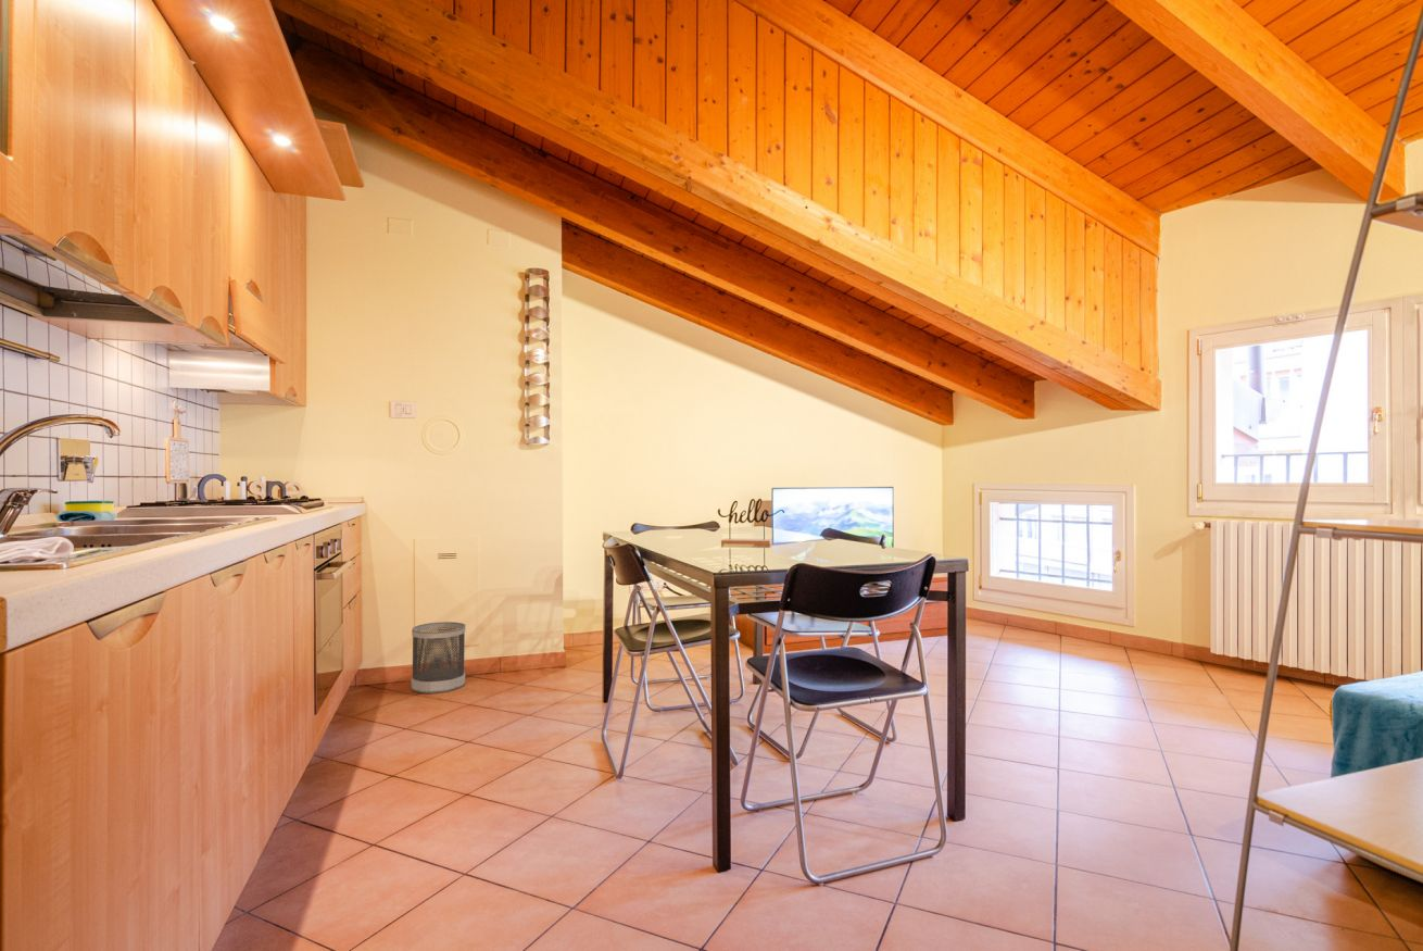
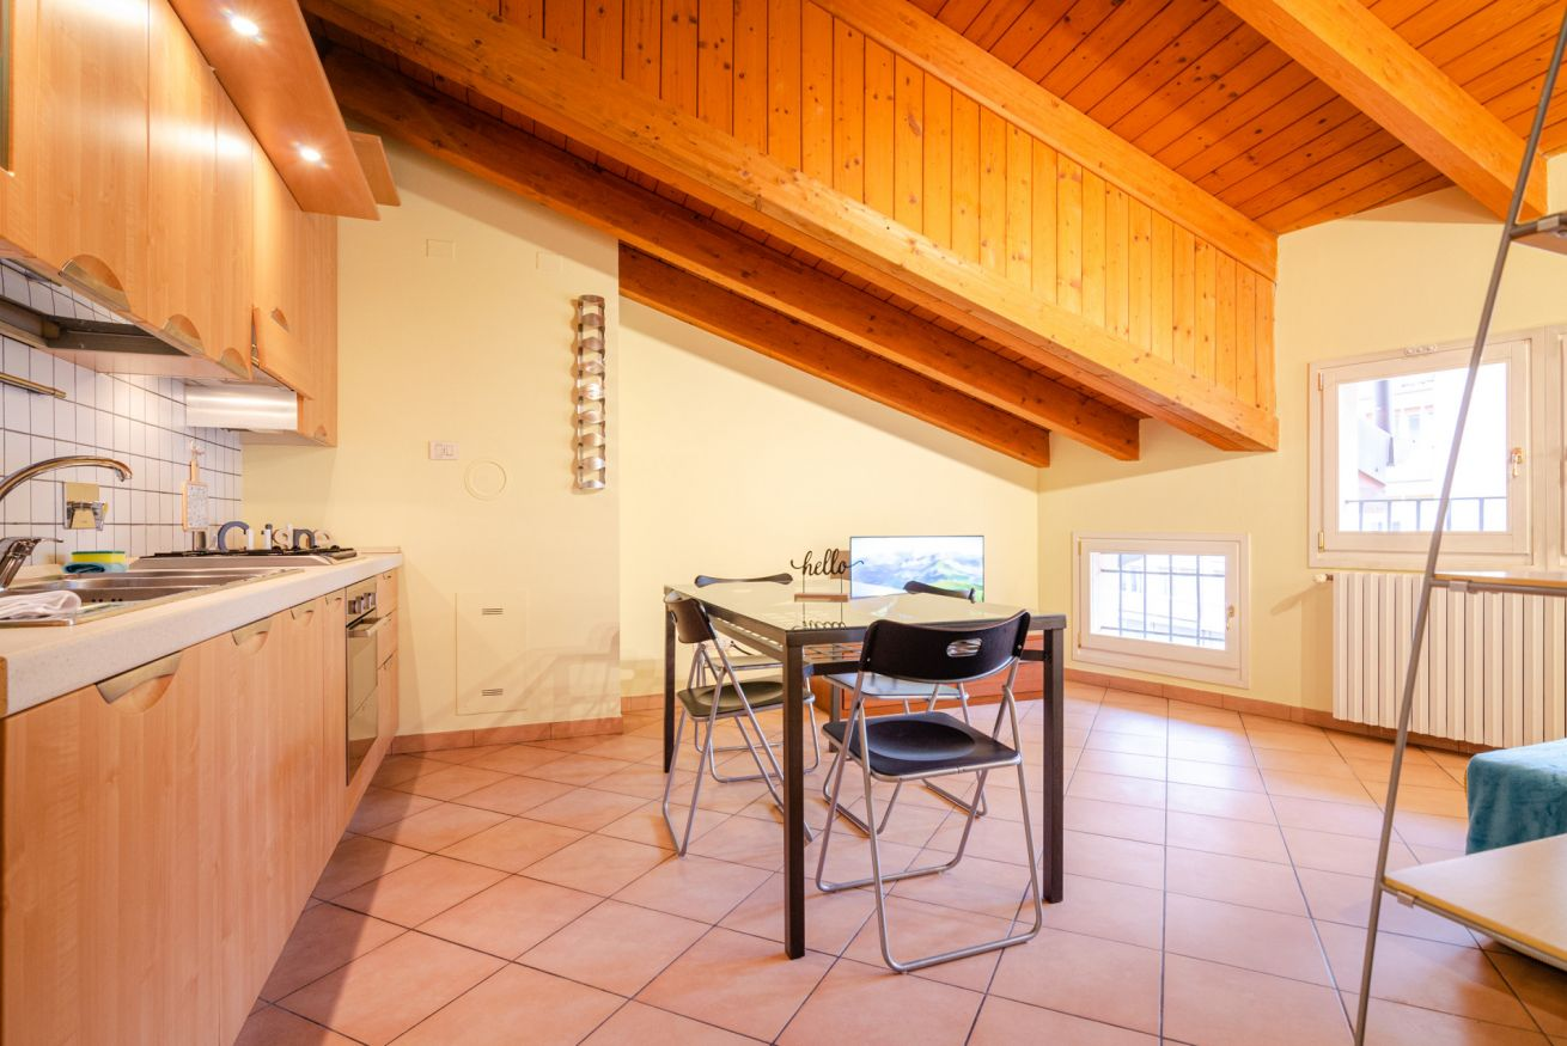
- wastebasket [411,621,467,695]
